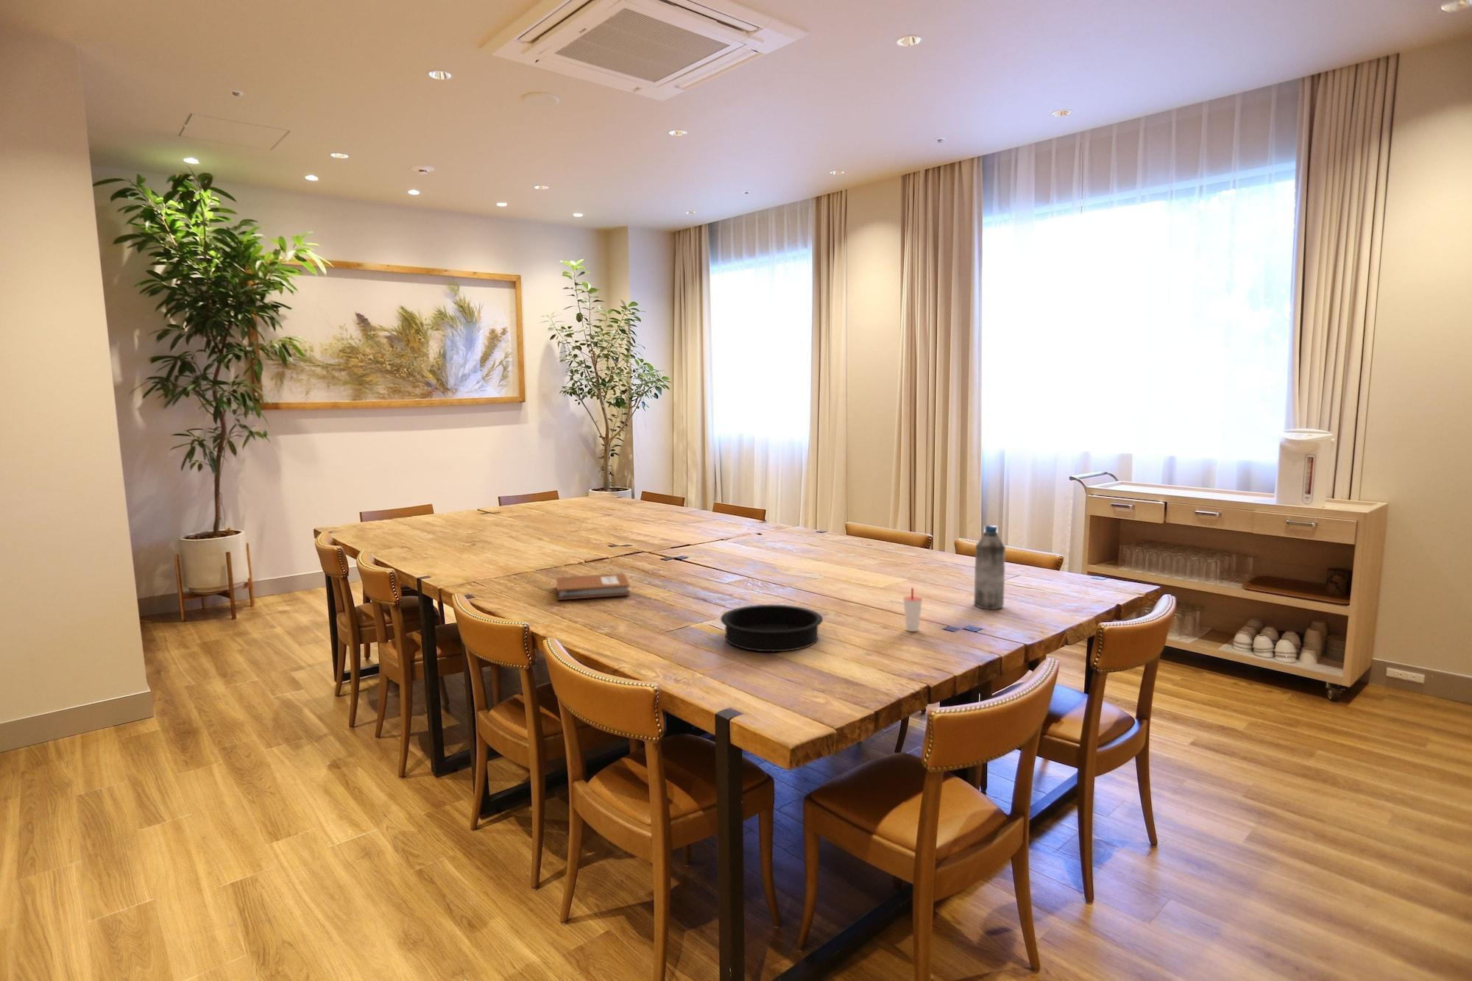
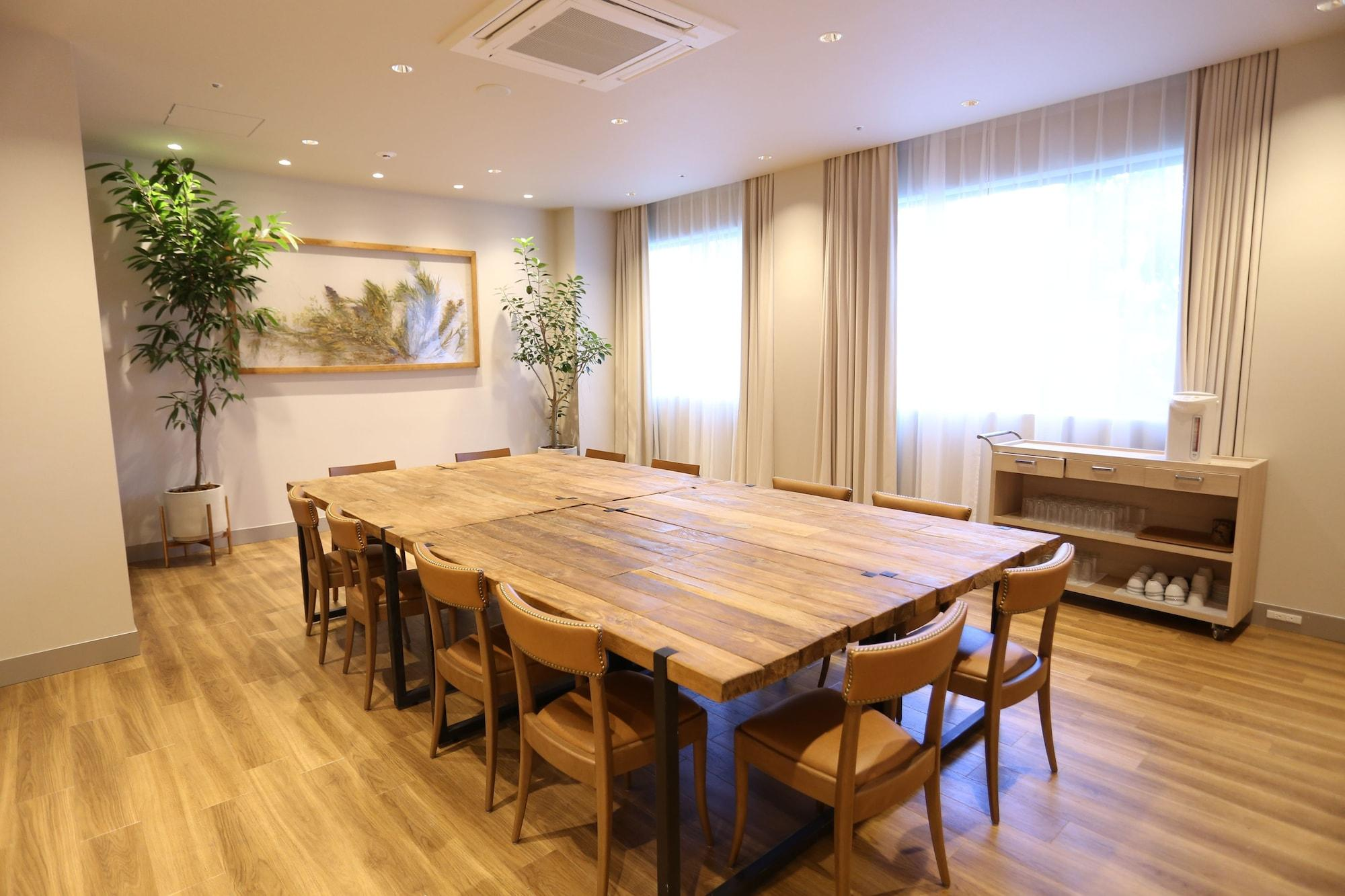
- notebook [556,573,630,600]
- cup [902,587,924,632]
- water bottle [973,524,1006,610]
- baking pan [720,604,824,653]
